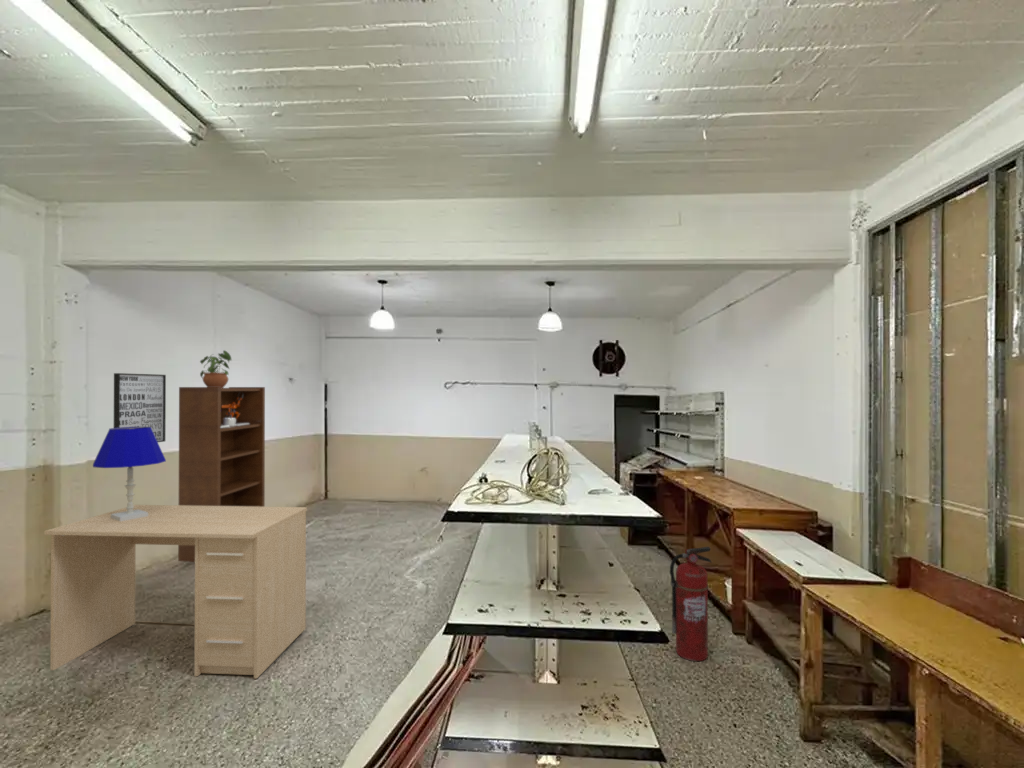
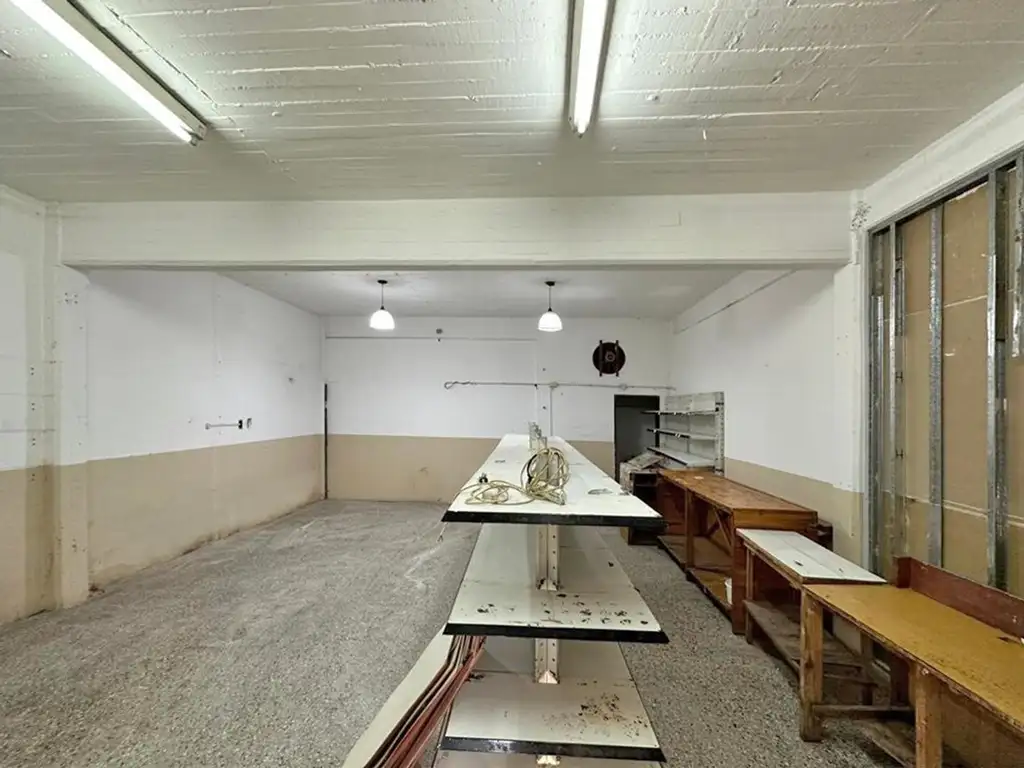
- potted plant [199,349,233,389]
- wall art [113,372,167,443]
- fire extinguisher [669,546,713,662]
- bookshelf [177,386,266,563]
- table lamp [92,427,167,521]
- desk [43,504,308,680]
